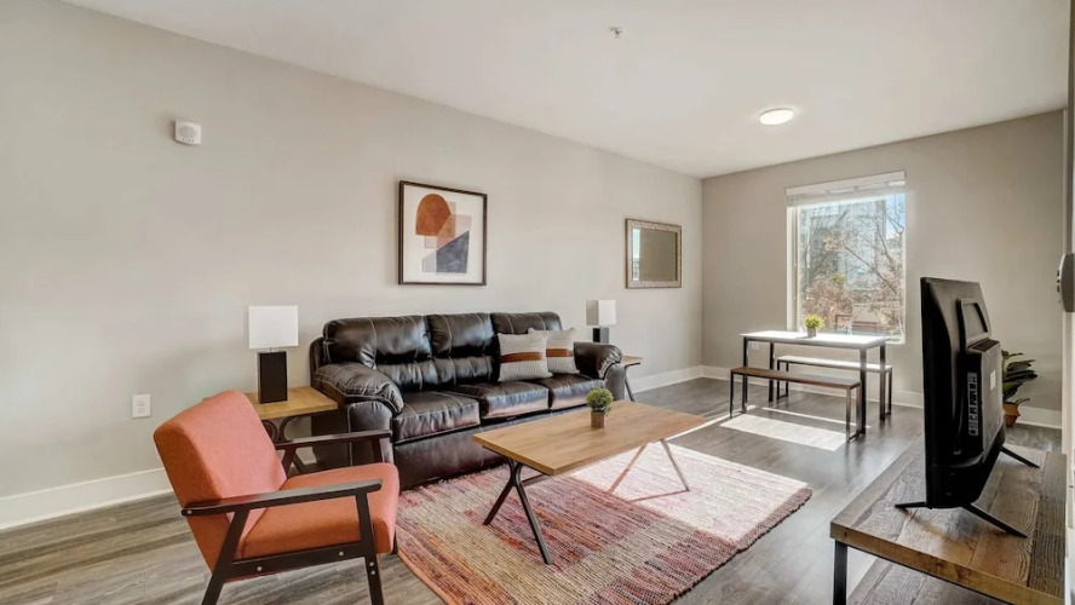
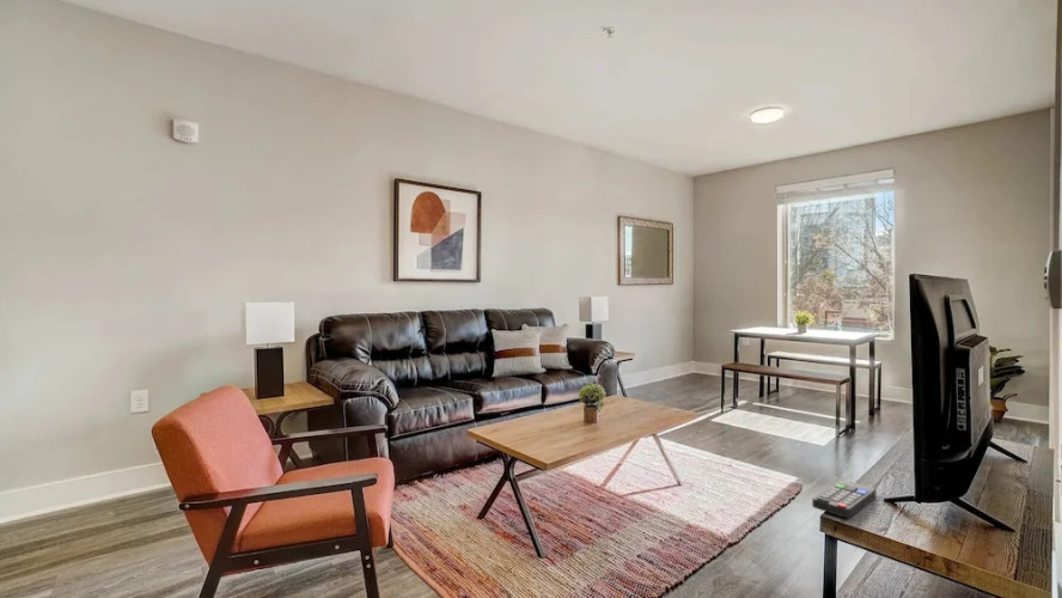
+ remote control [811,478,877,519]
